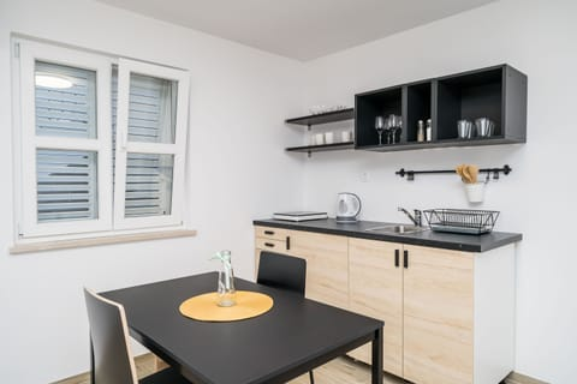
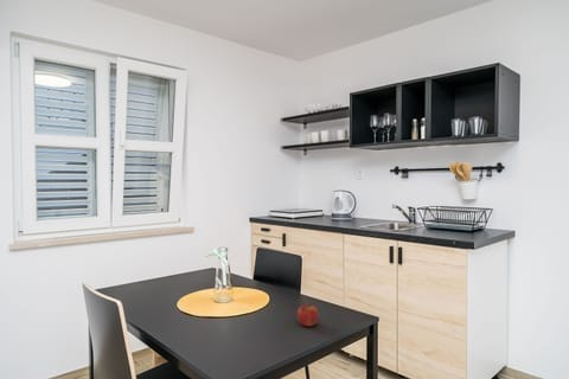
+ fruit [296,302,319,327]
